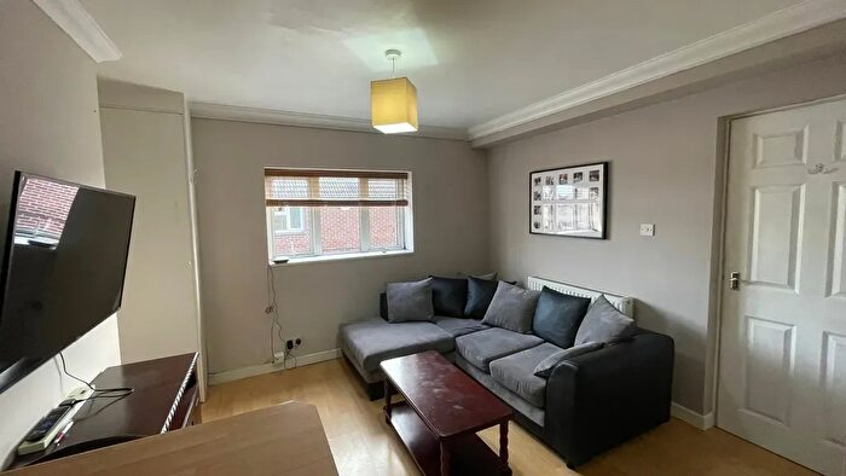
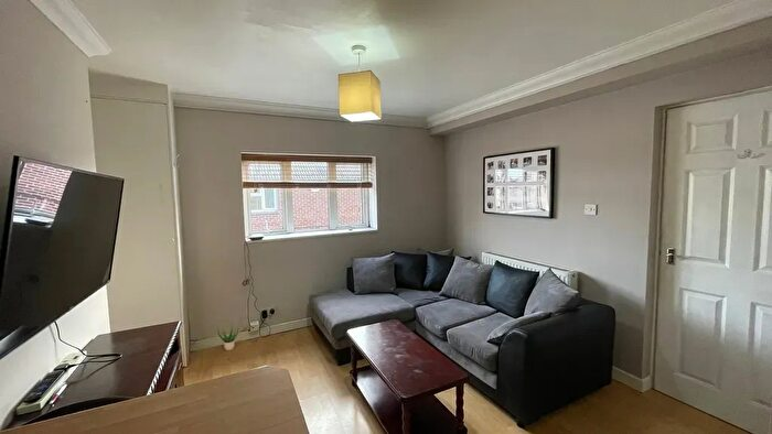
+ potted plant [216,325,239,351]
